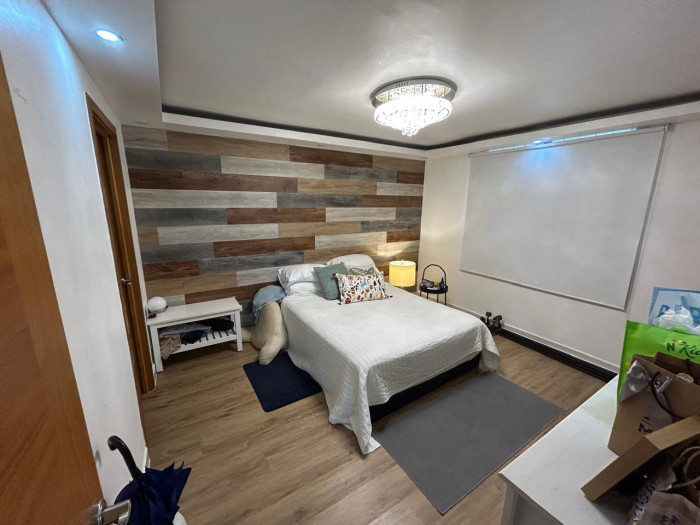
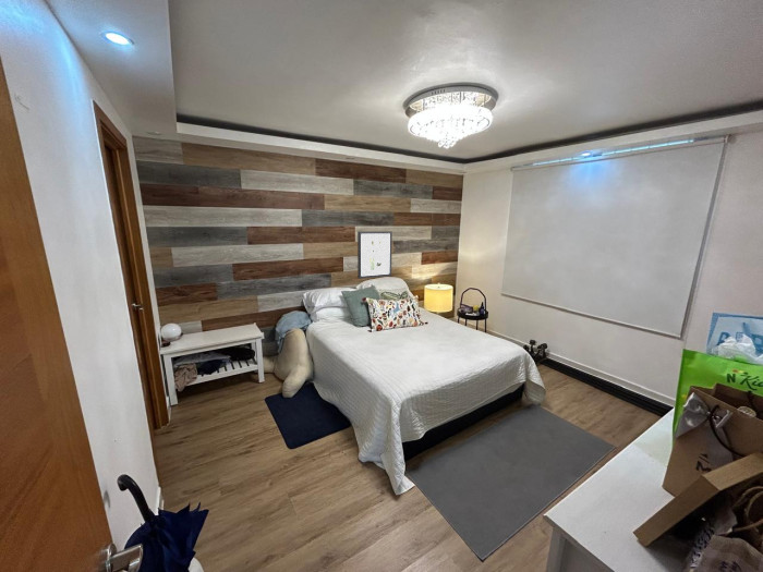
+ wall art [356,230,393,280]
